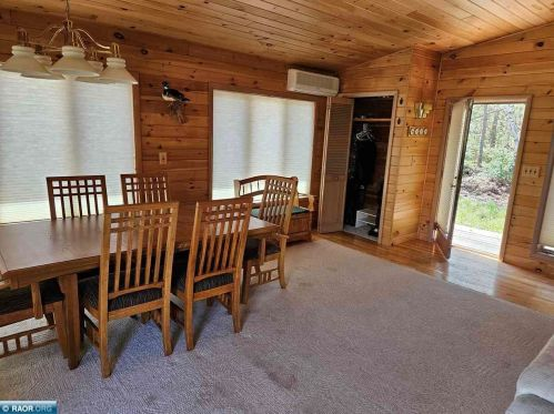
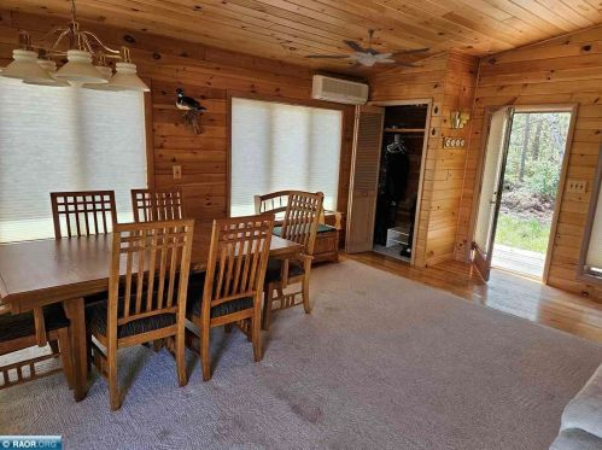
+ ceiling fan [303,28,432,72]
